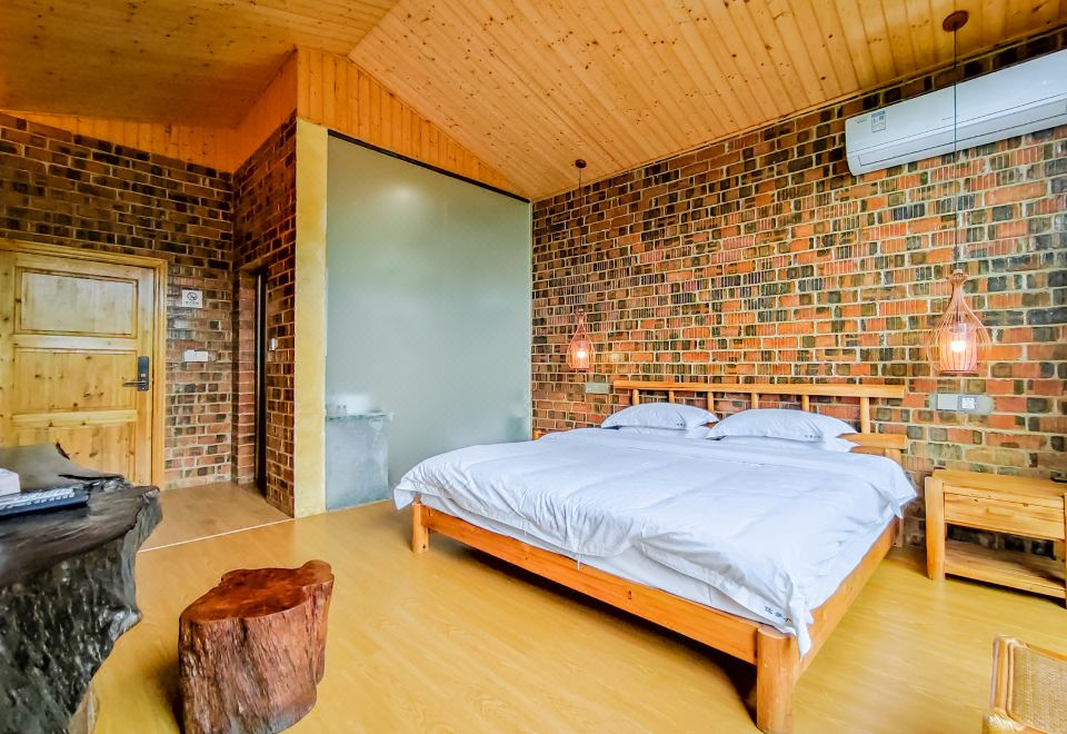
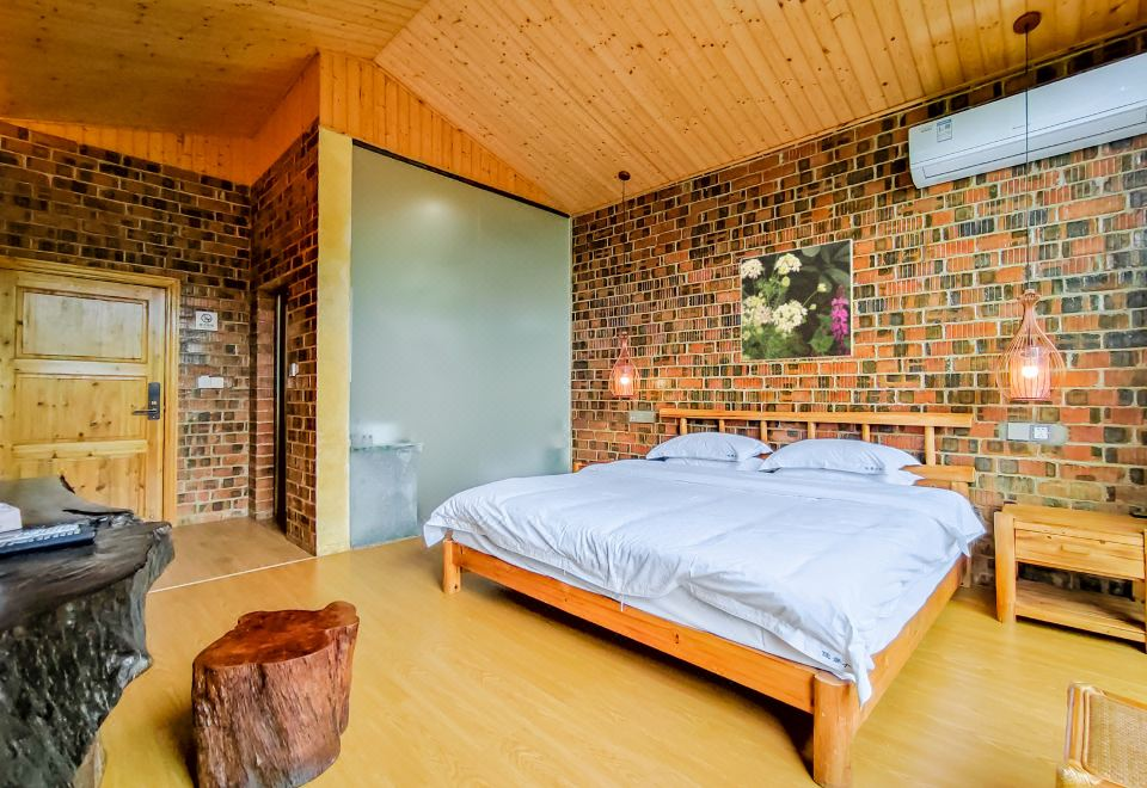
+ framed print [740,238,854,363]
